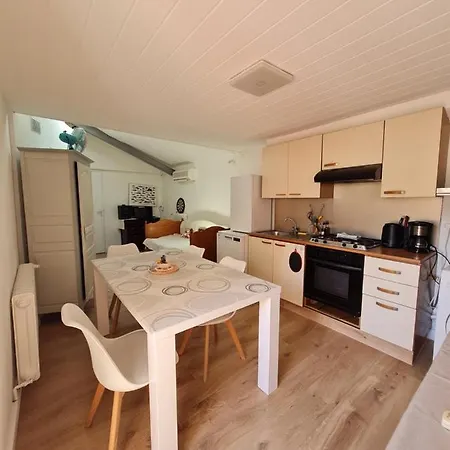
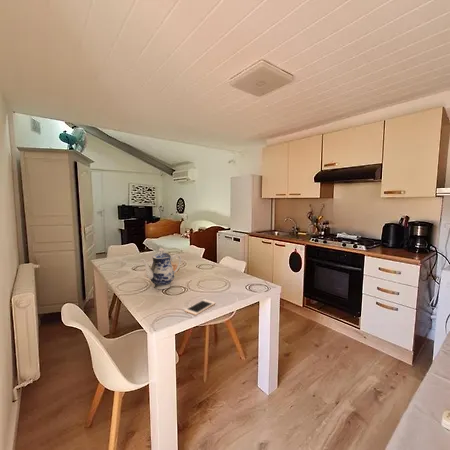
+ cell phone [184,298,216,316]
+ teapot [139,247,182,290]
